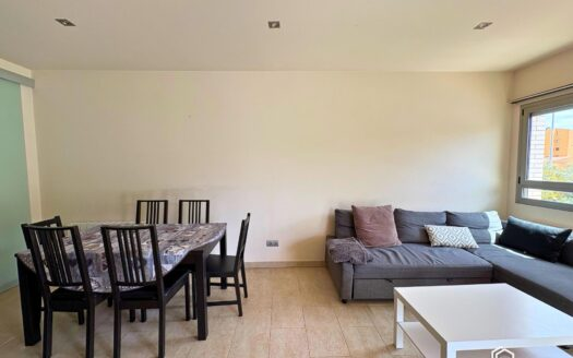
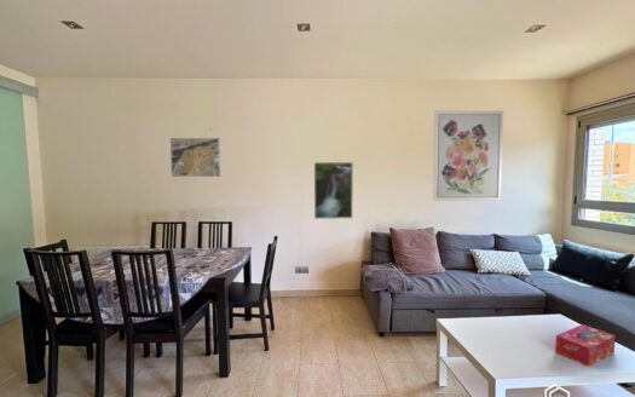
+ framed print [169,137,221,178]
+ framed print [313,161,354,220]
+ tissue box [554,323,617,368]
+ wall art [432,110,504,202]
